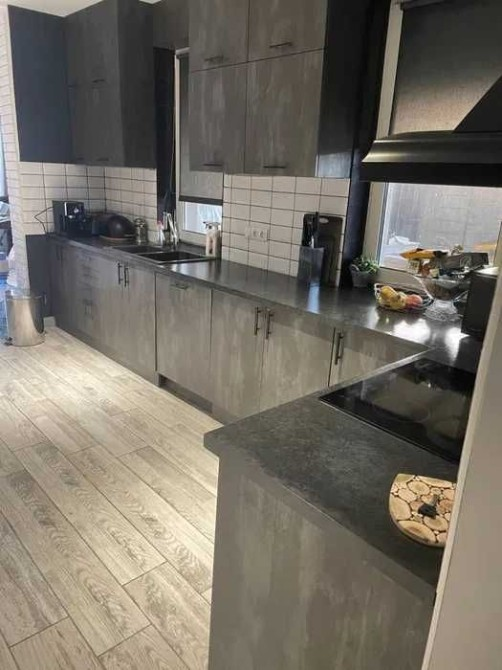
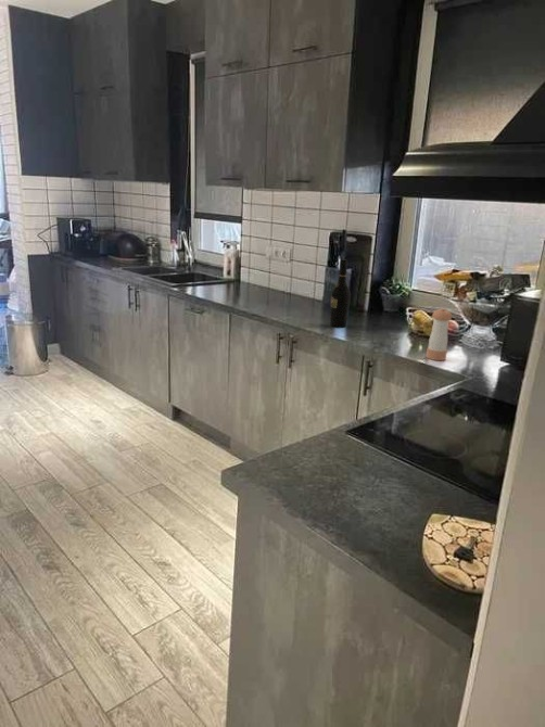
+ pepper shaker [424,307,453,361]
+ wine bottle [329,258,352,329]
